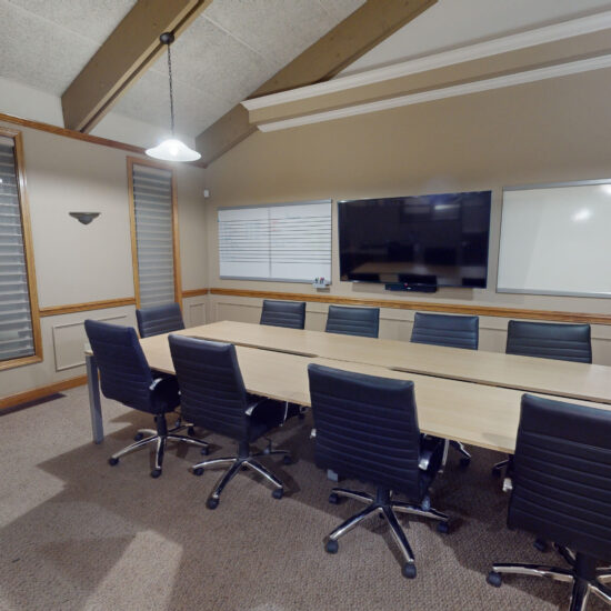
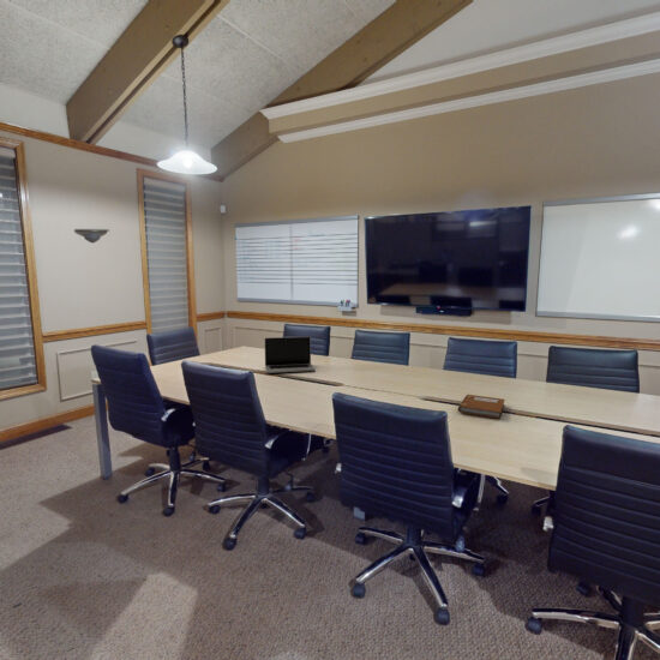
+ laptop [263,335,317,374]
+ notebook [457,394,506,420]
